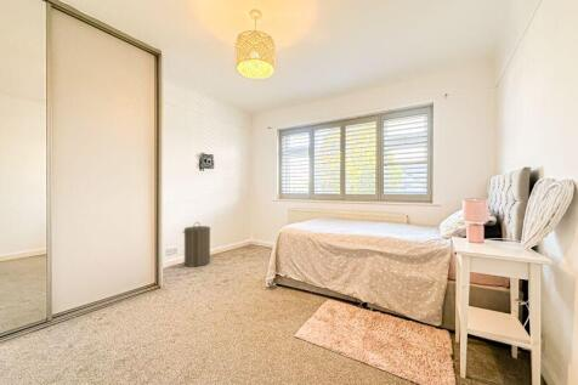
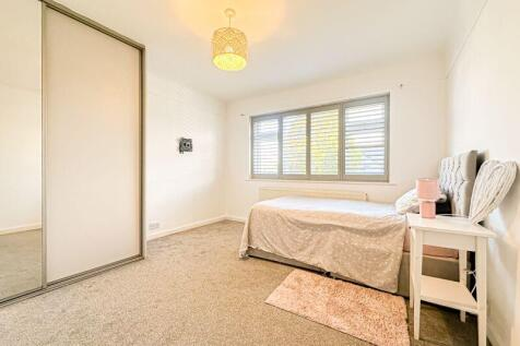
- laundry hamper [182,221,211,268]
